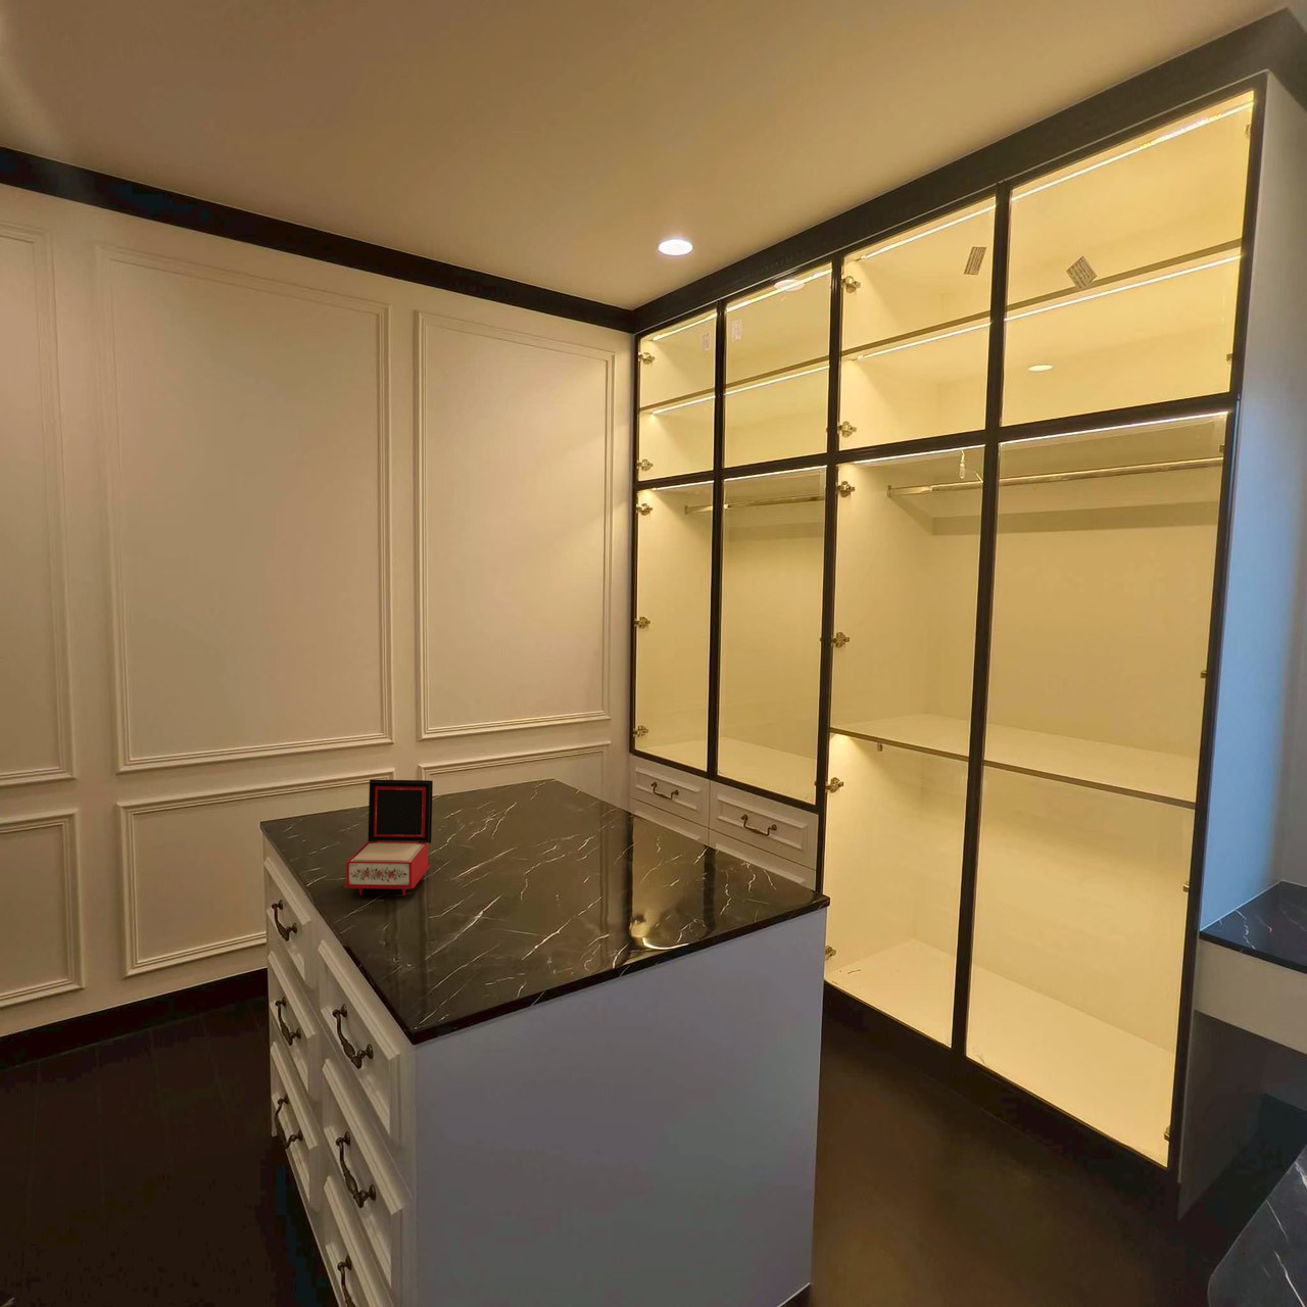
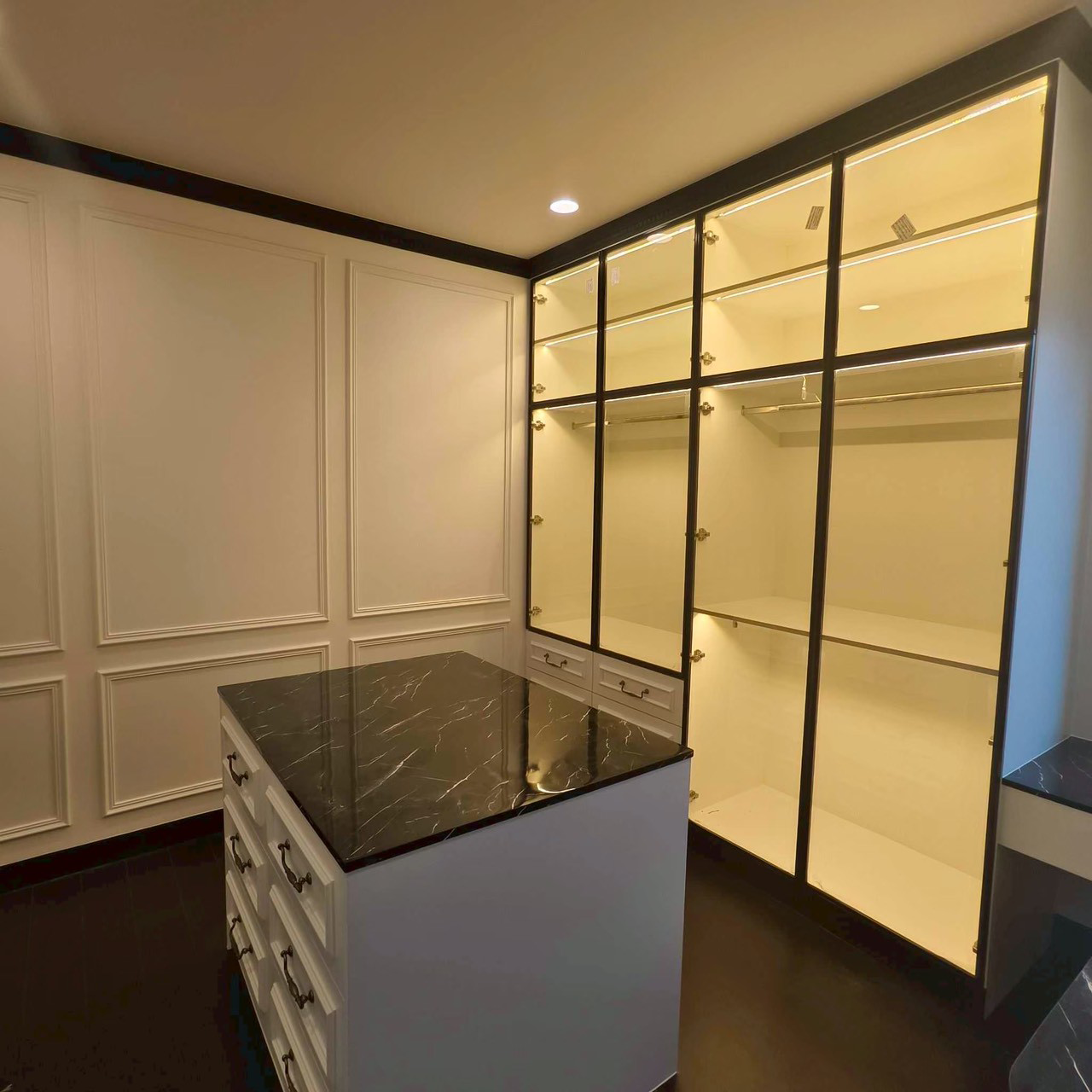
- jewelry box [344,778,434,896]
